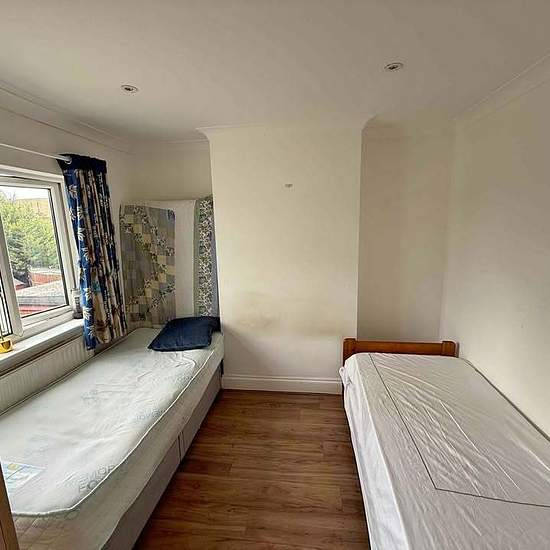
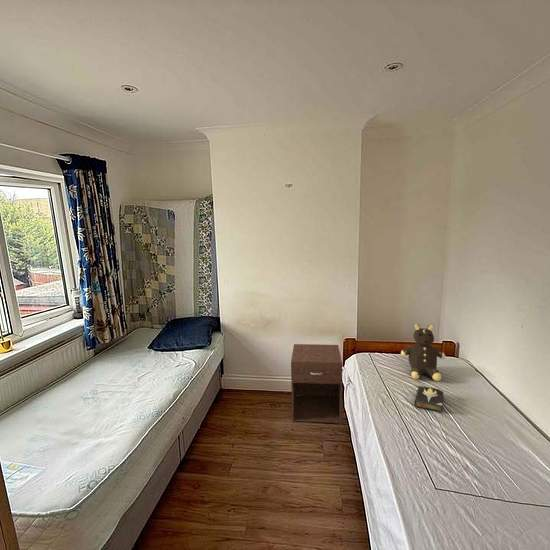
+ teddy bear [400,323,446,382]
+ nightstand [290,343,343,424]
+ hardback book [413,385,445,414]
